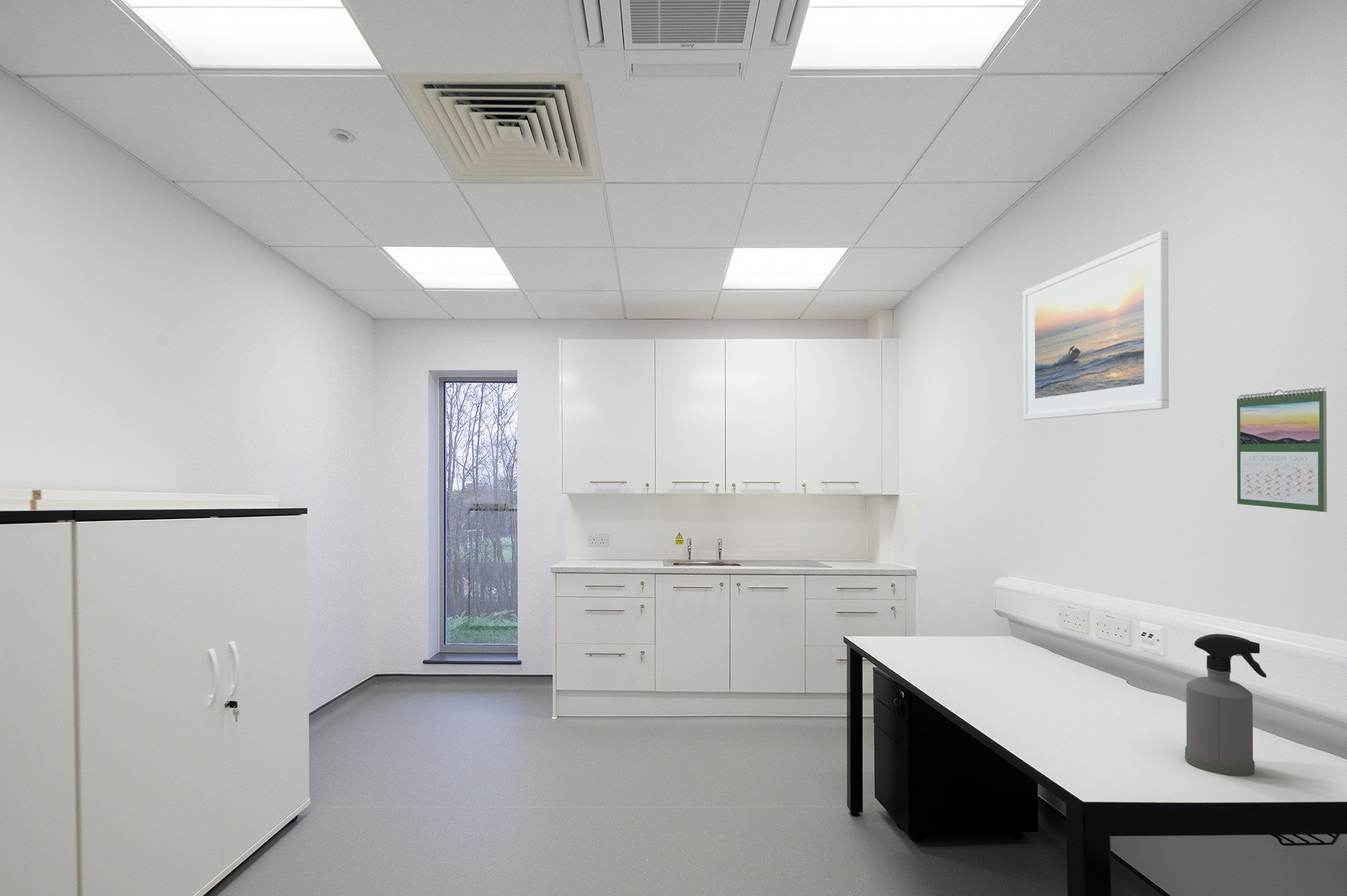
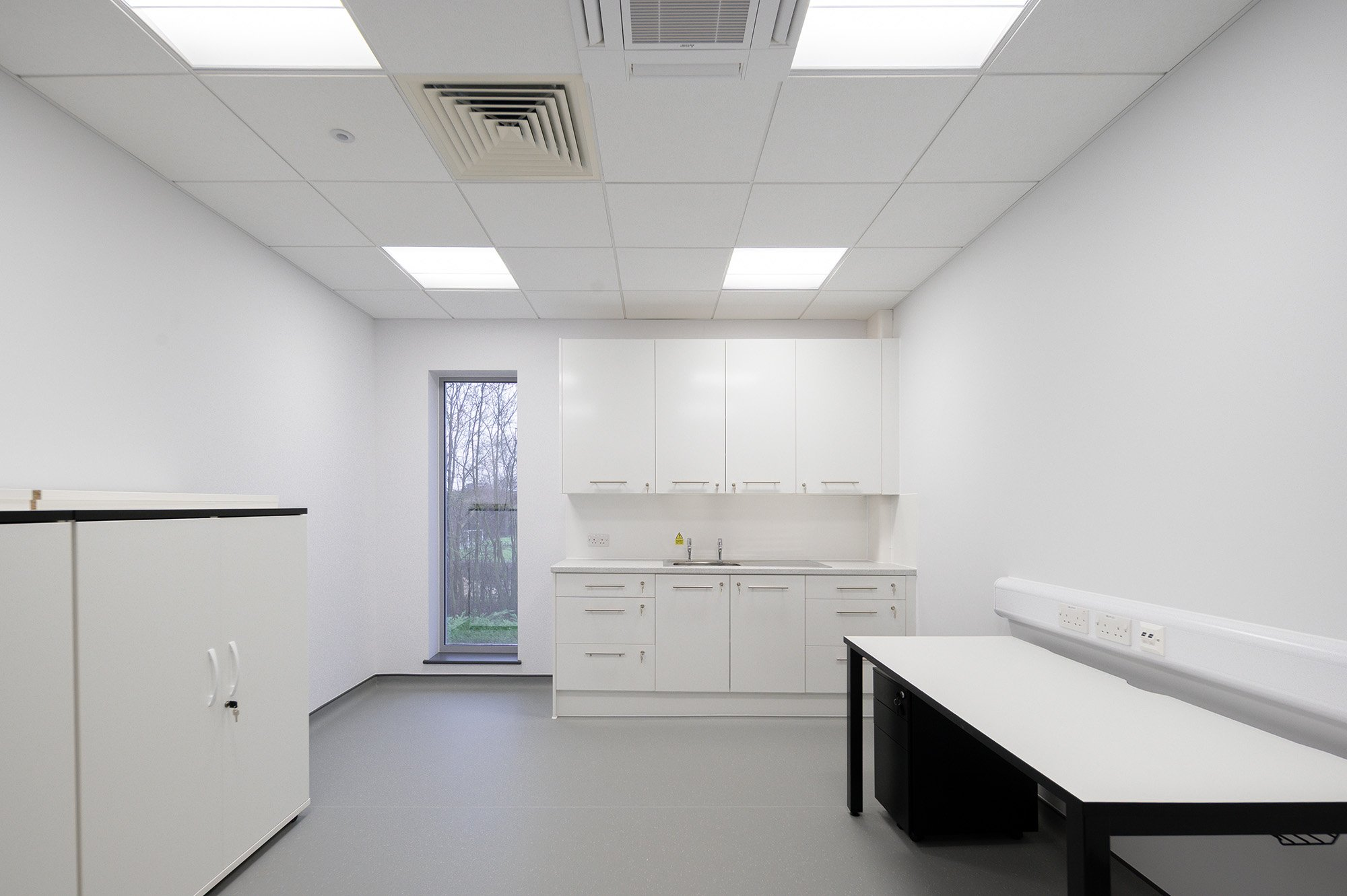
- calendar [1237,387,1327,512]
- spray bottle [1184,633,1267,777]
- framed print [1022,230,1169,421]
